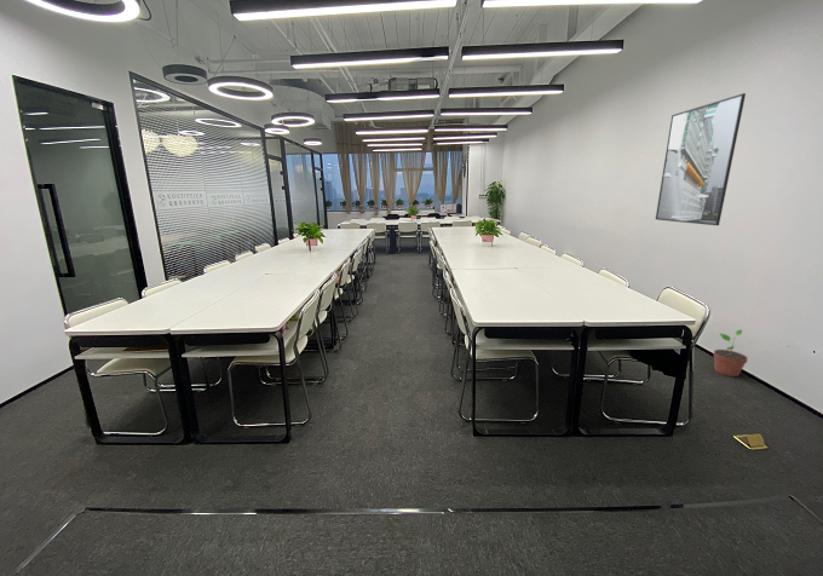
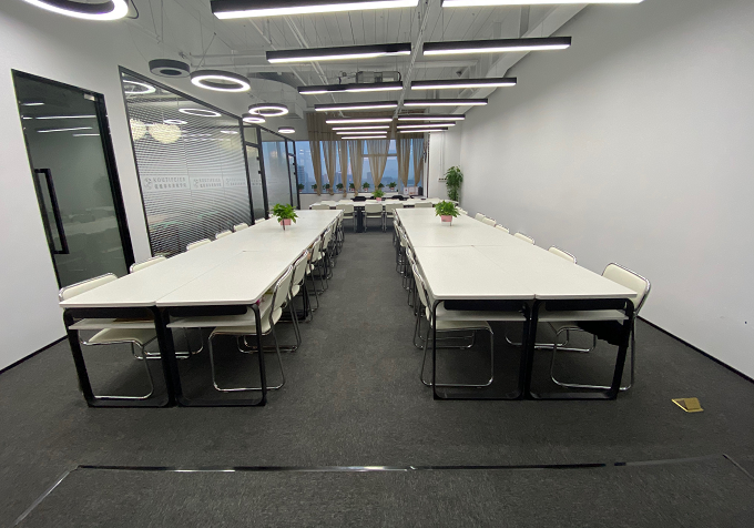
- potted plant [712,328,749,378]
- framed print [655,92,747,226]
